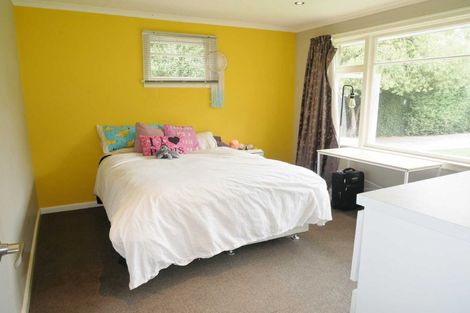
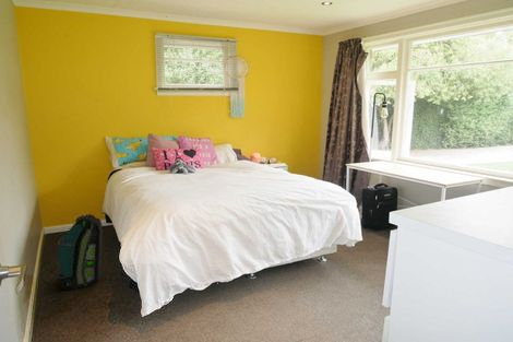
+ backpack [56,213,104,291]
